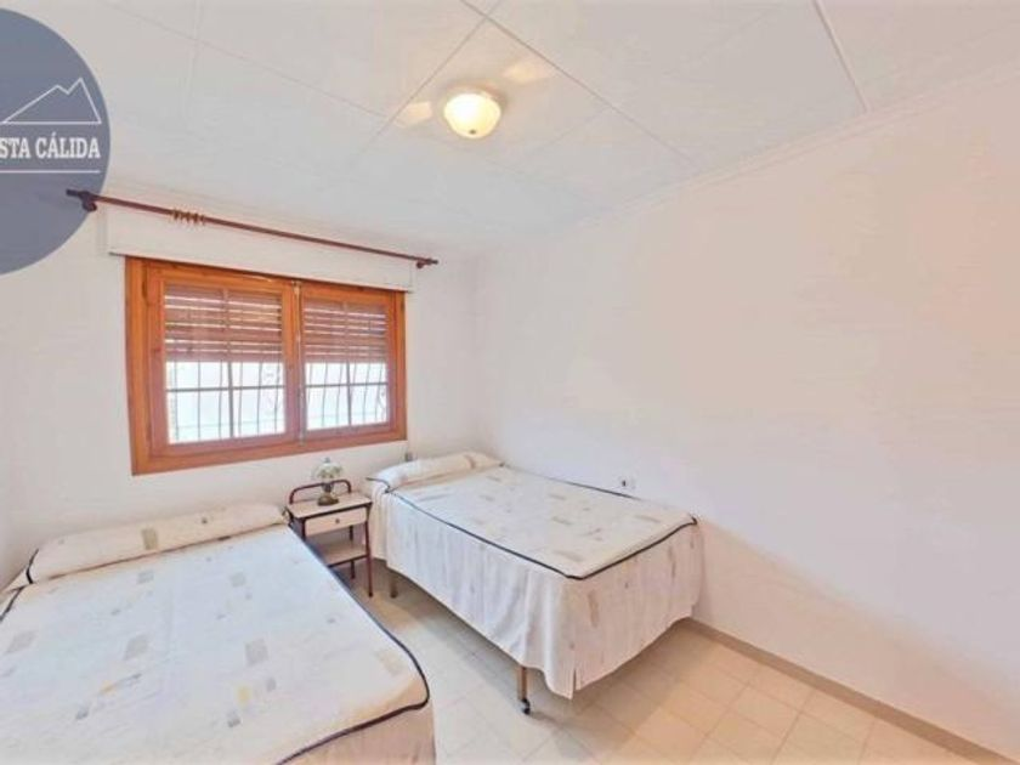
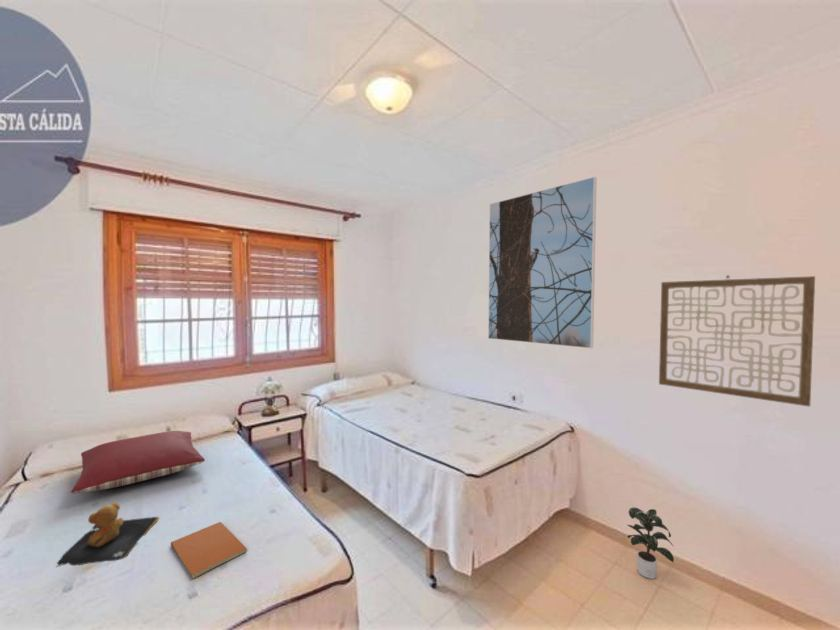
+ potted plant [627,506,675,580]
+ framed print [487,176,597,349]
+ teddy bear [55,501,160,569]
+ book [170,521,248,580]
+ pillow [70,430,206,494]
+ wall art [658,275,816,408]
